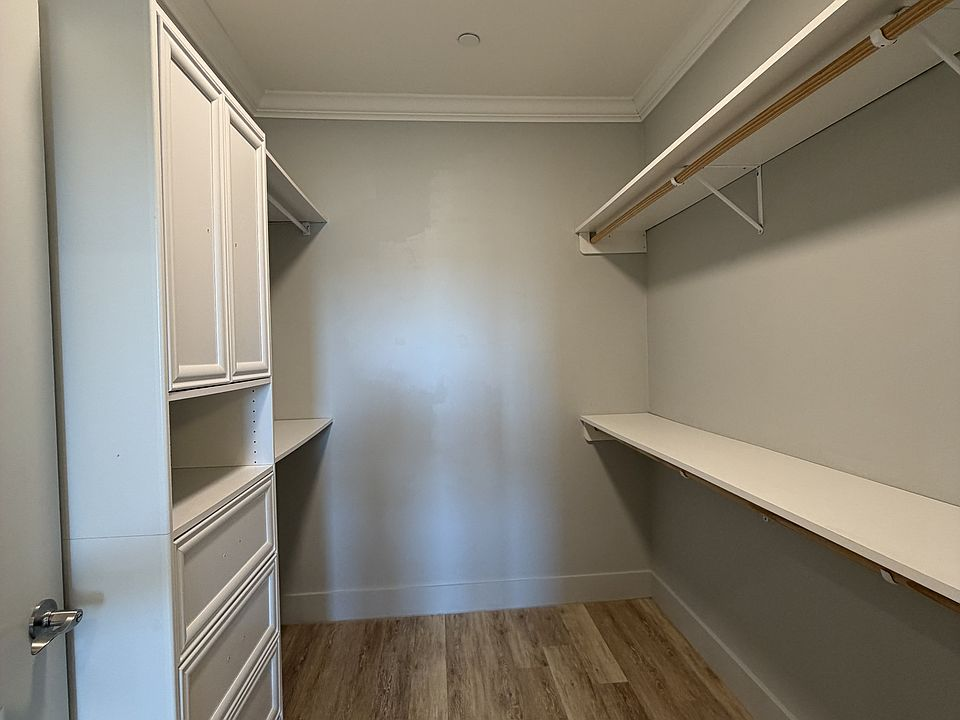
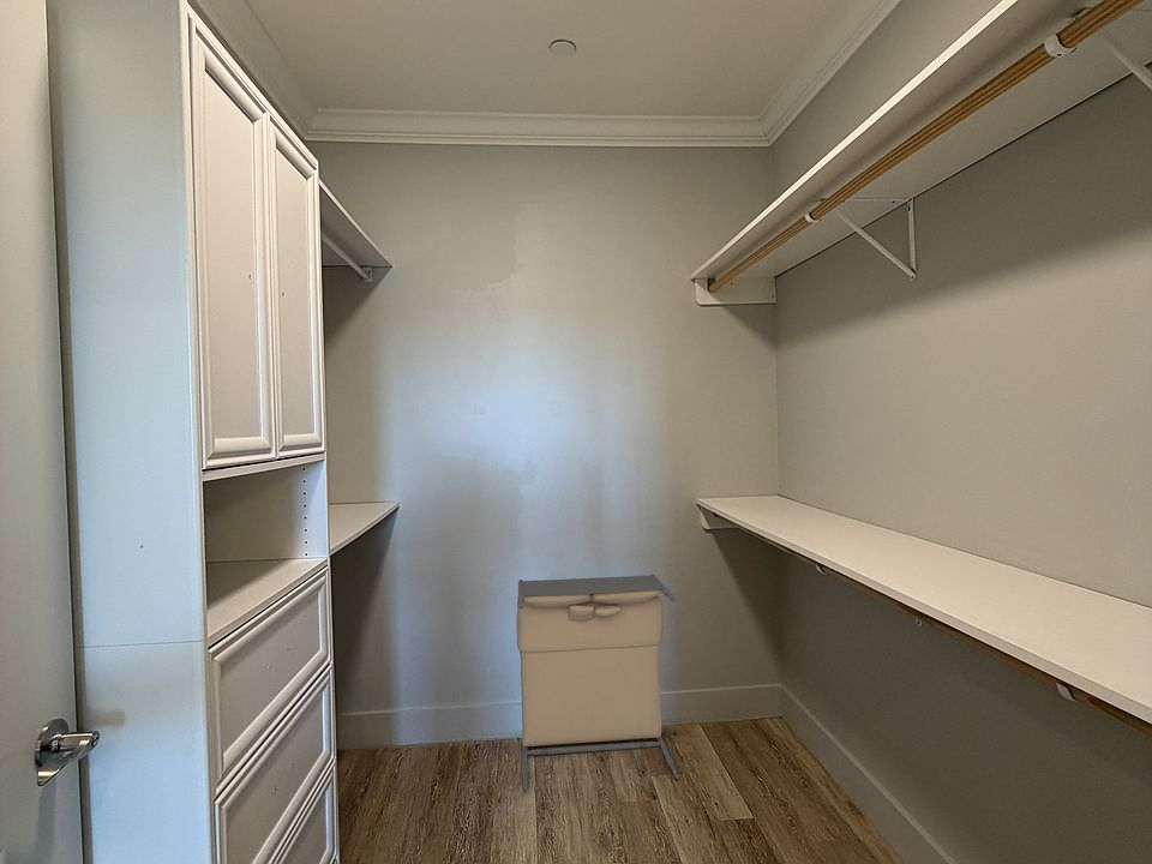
+ laundry hamper [515,574,680,791]
